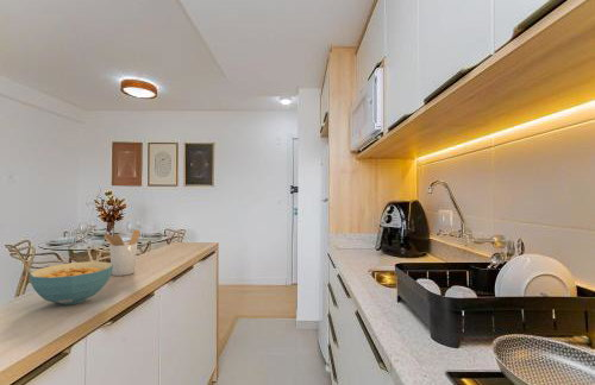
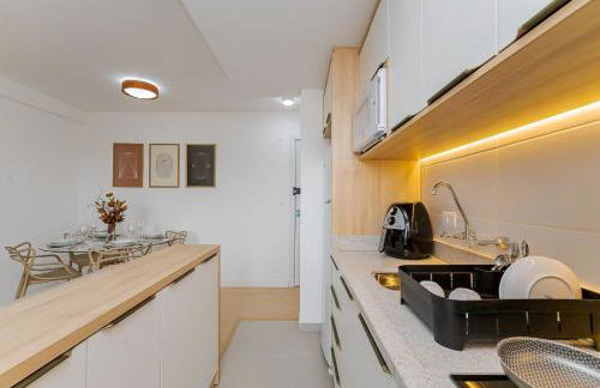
- utensil holder [102,228,142,277]
- cereal bowl [27,260,113,307]
